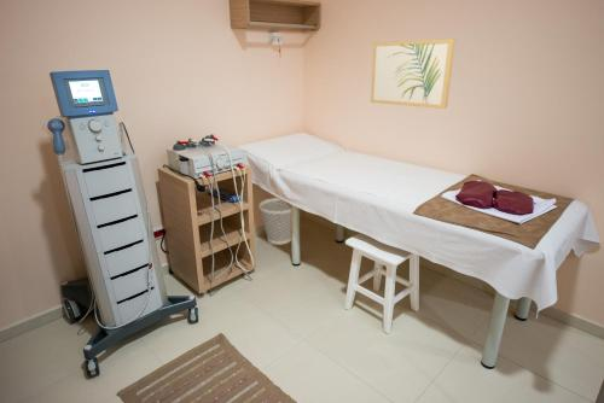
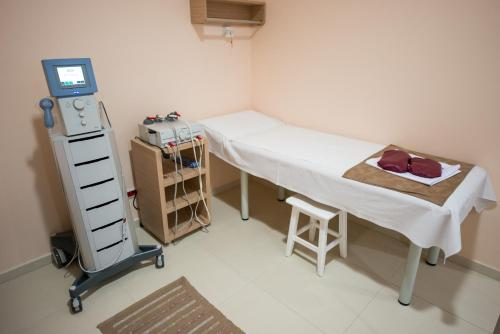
- wastebasket [259,197,292,246]
- wall art [370,37,457,110]
